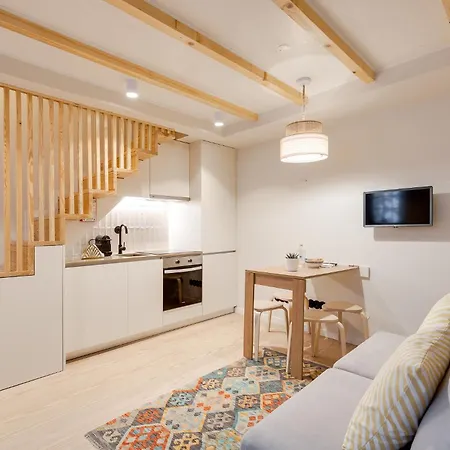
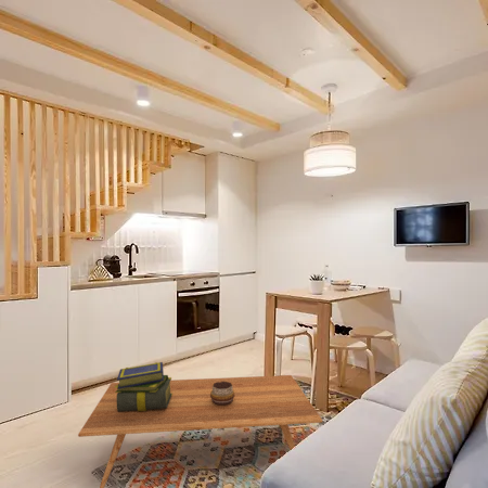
+ stack of books [115,361,172,412]
+ coffee table [77,374,323,488]
+ decorative bowl [210,382,234,406]
